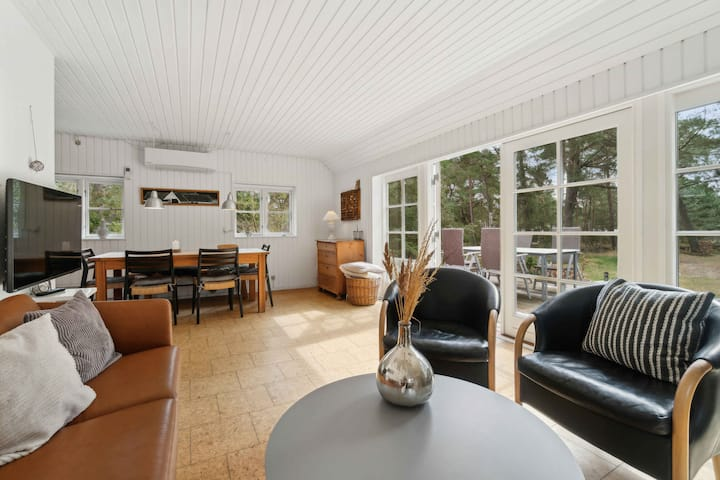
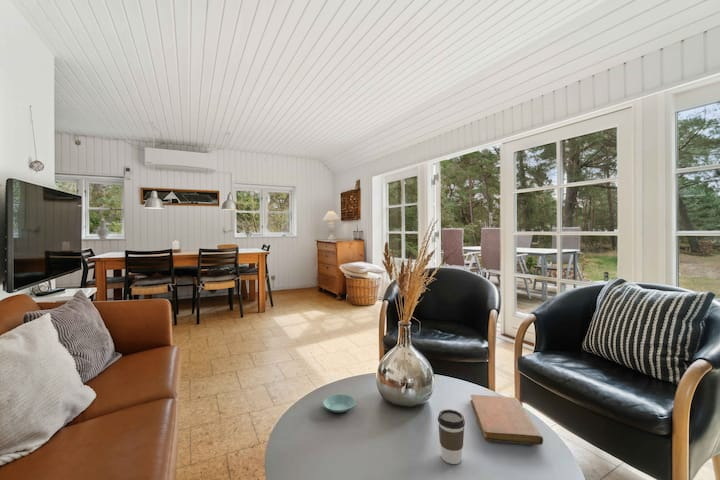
+ saucer [322,394,357,414]
+ coffee cup [437,408,466,465]
+ notebook [470,394,544,446]
